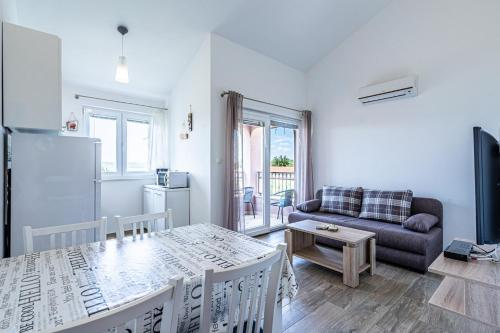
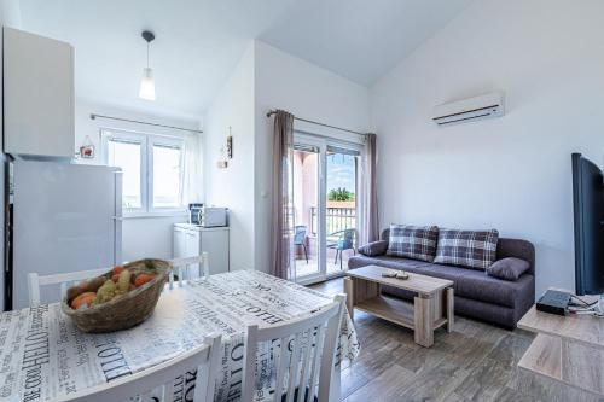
+ fruit basket [59,257,176,333]
